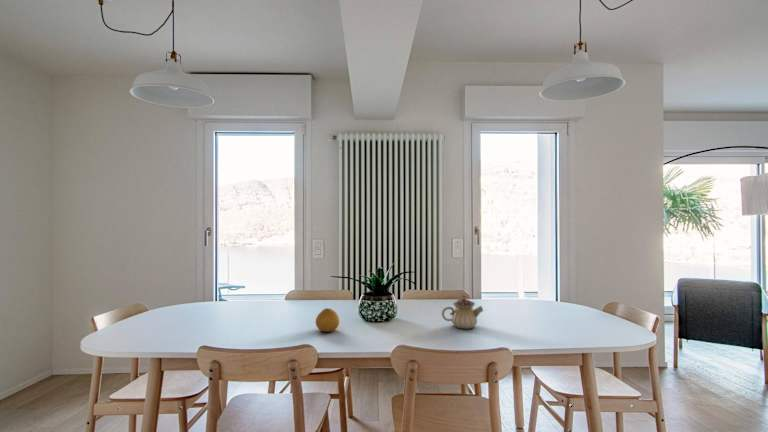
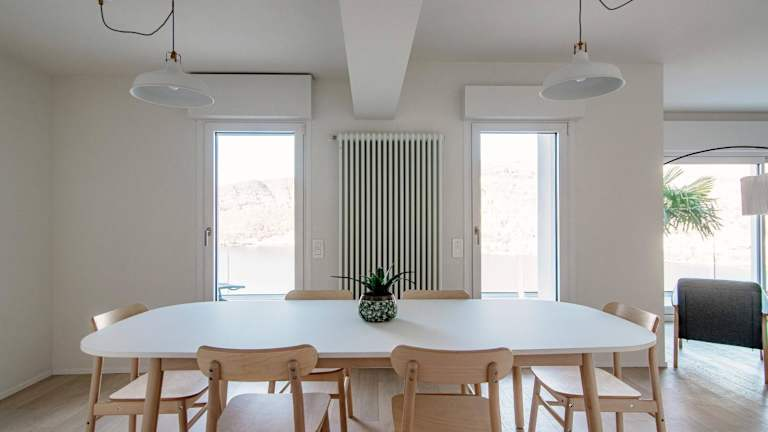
- fruit [315,307,340,333]
- teapot [441,294,484,330]
